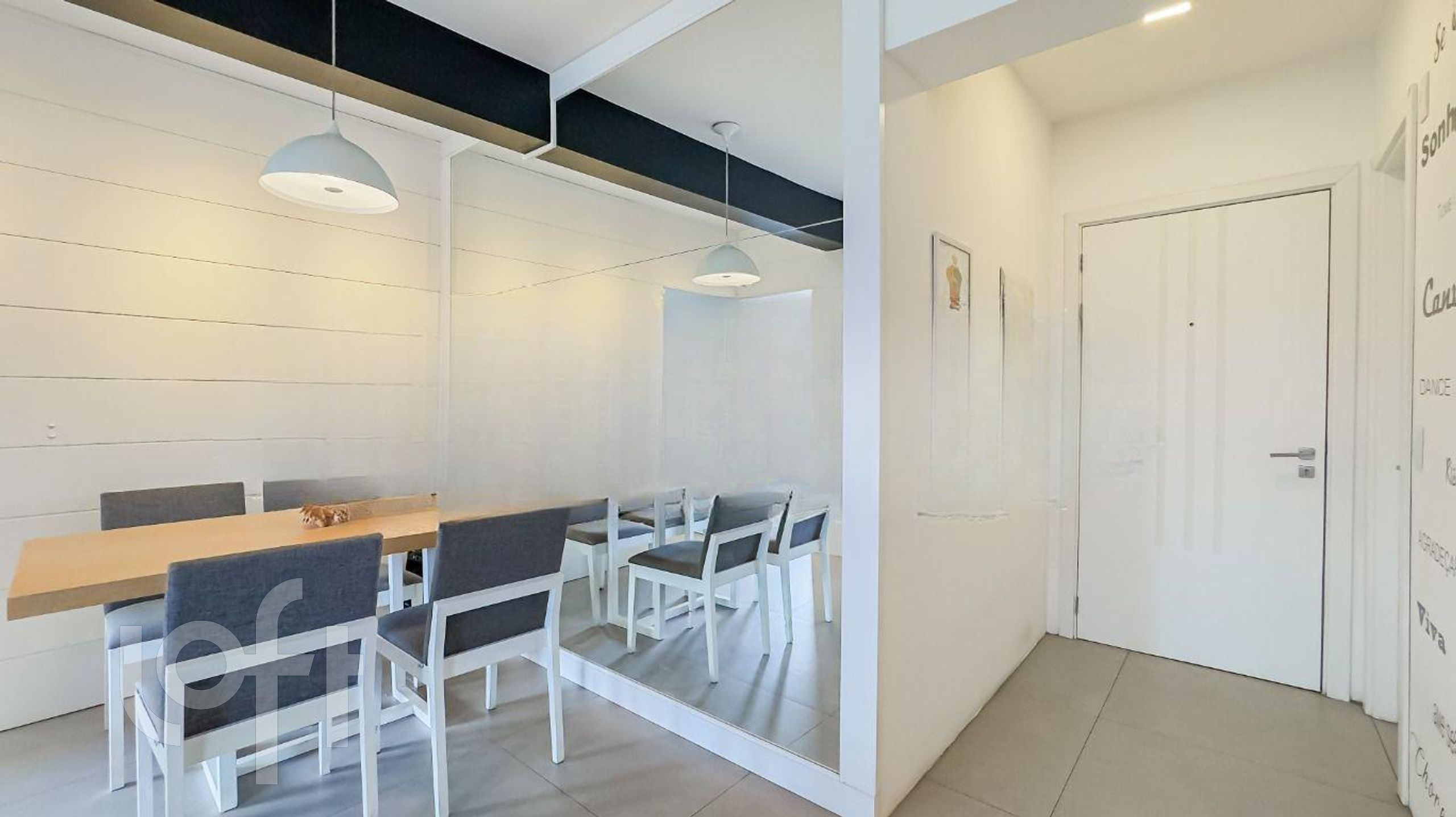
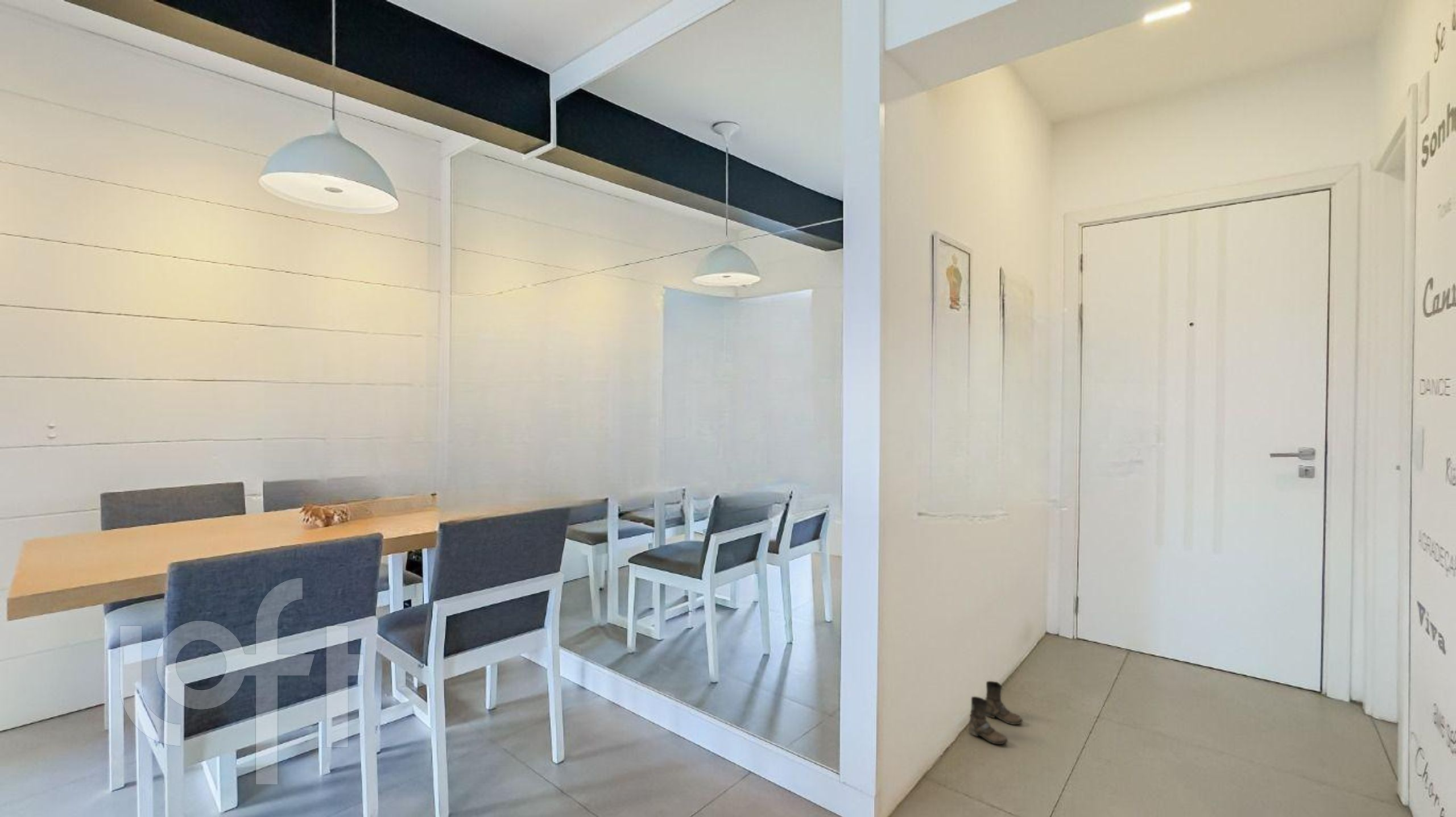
+ boots [969,681,1023,745]
